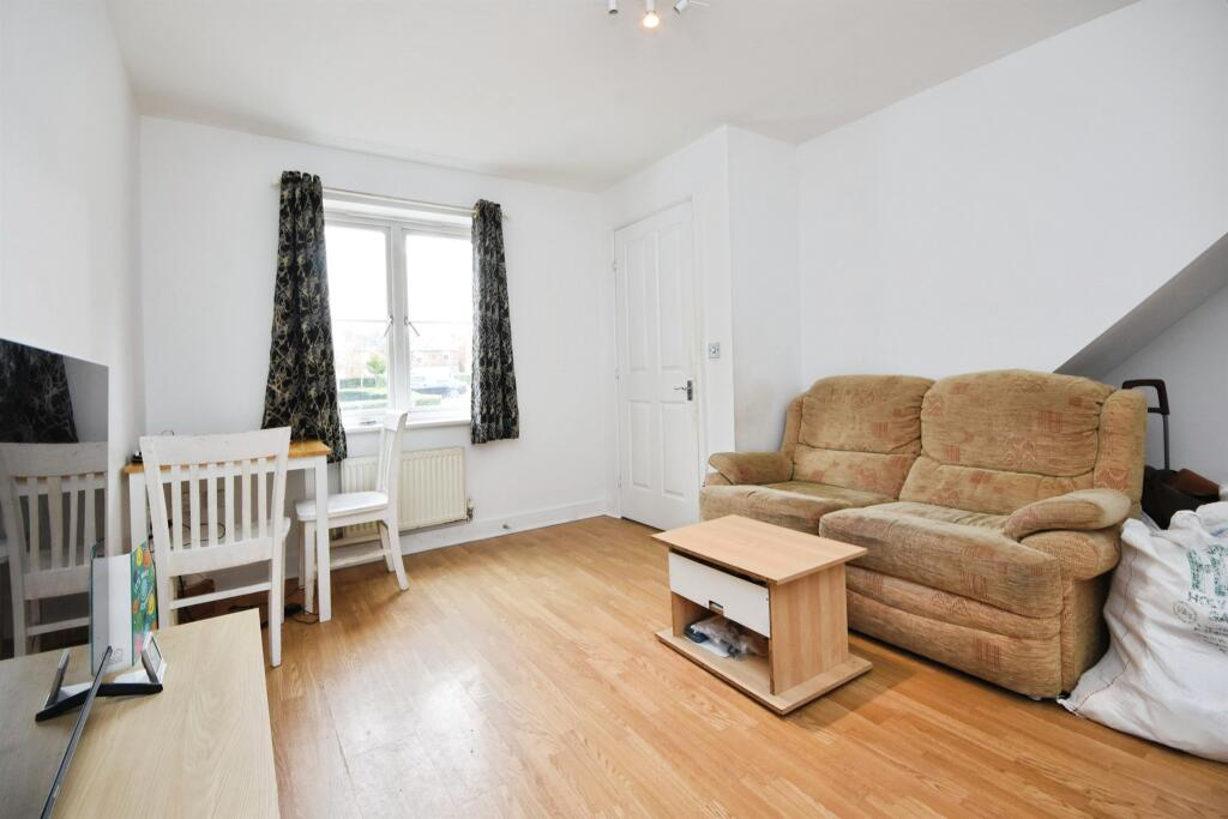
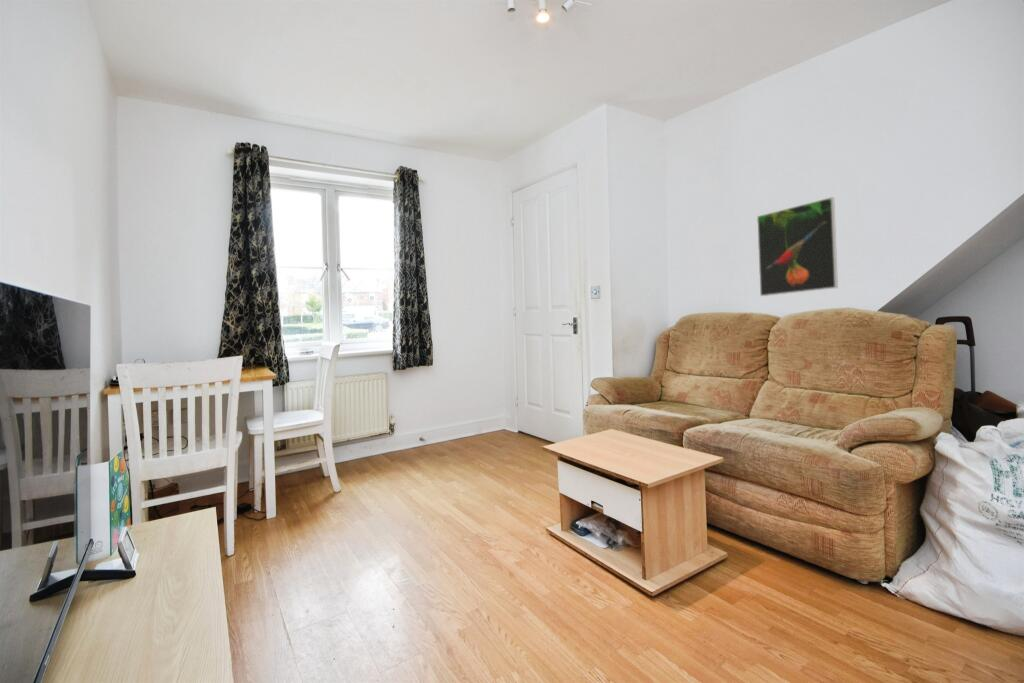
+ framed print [756,196,839,297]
